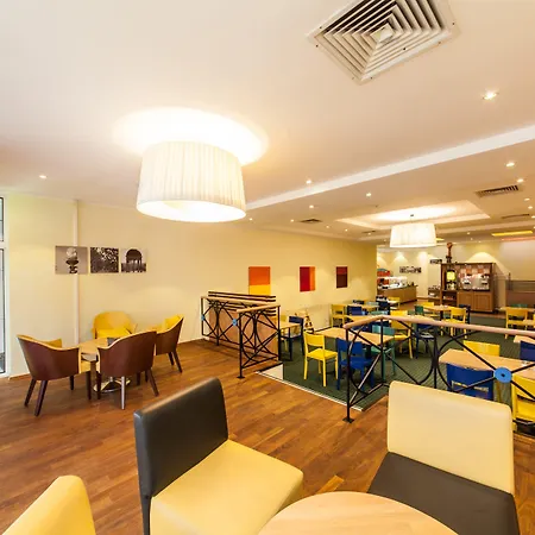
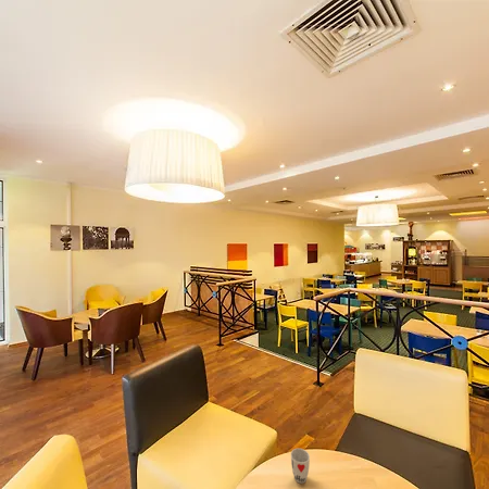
+ cup [290,448,311,485]
